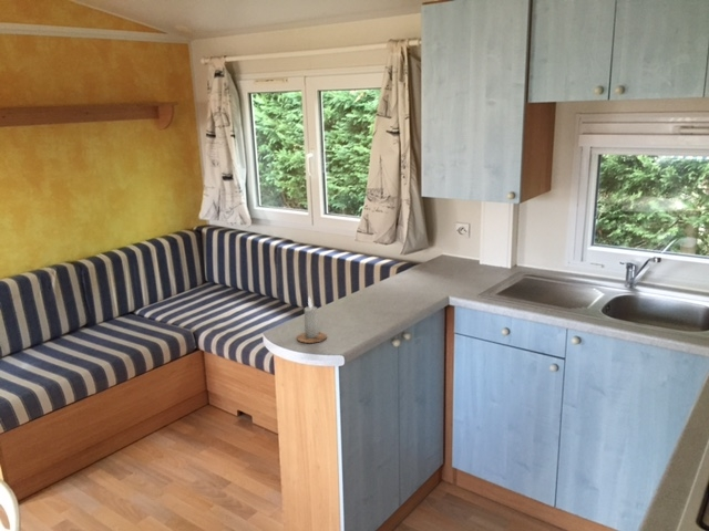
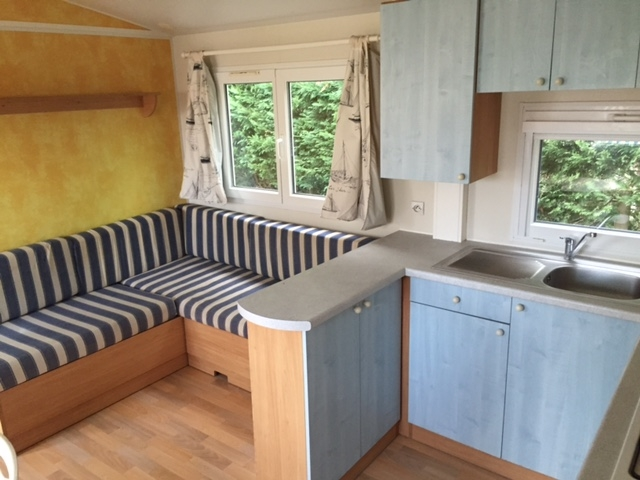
- candle [296,295,328,344]
